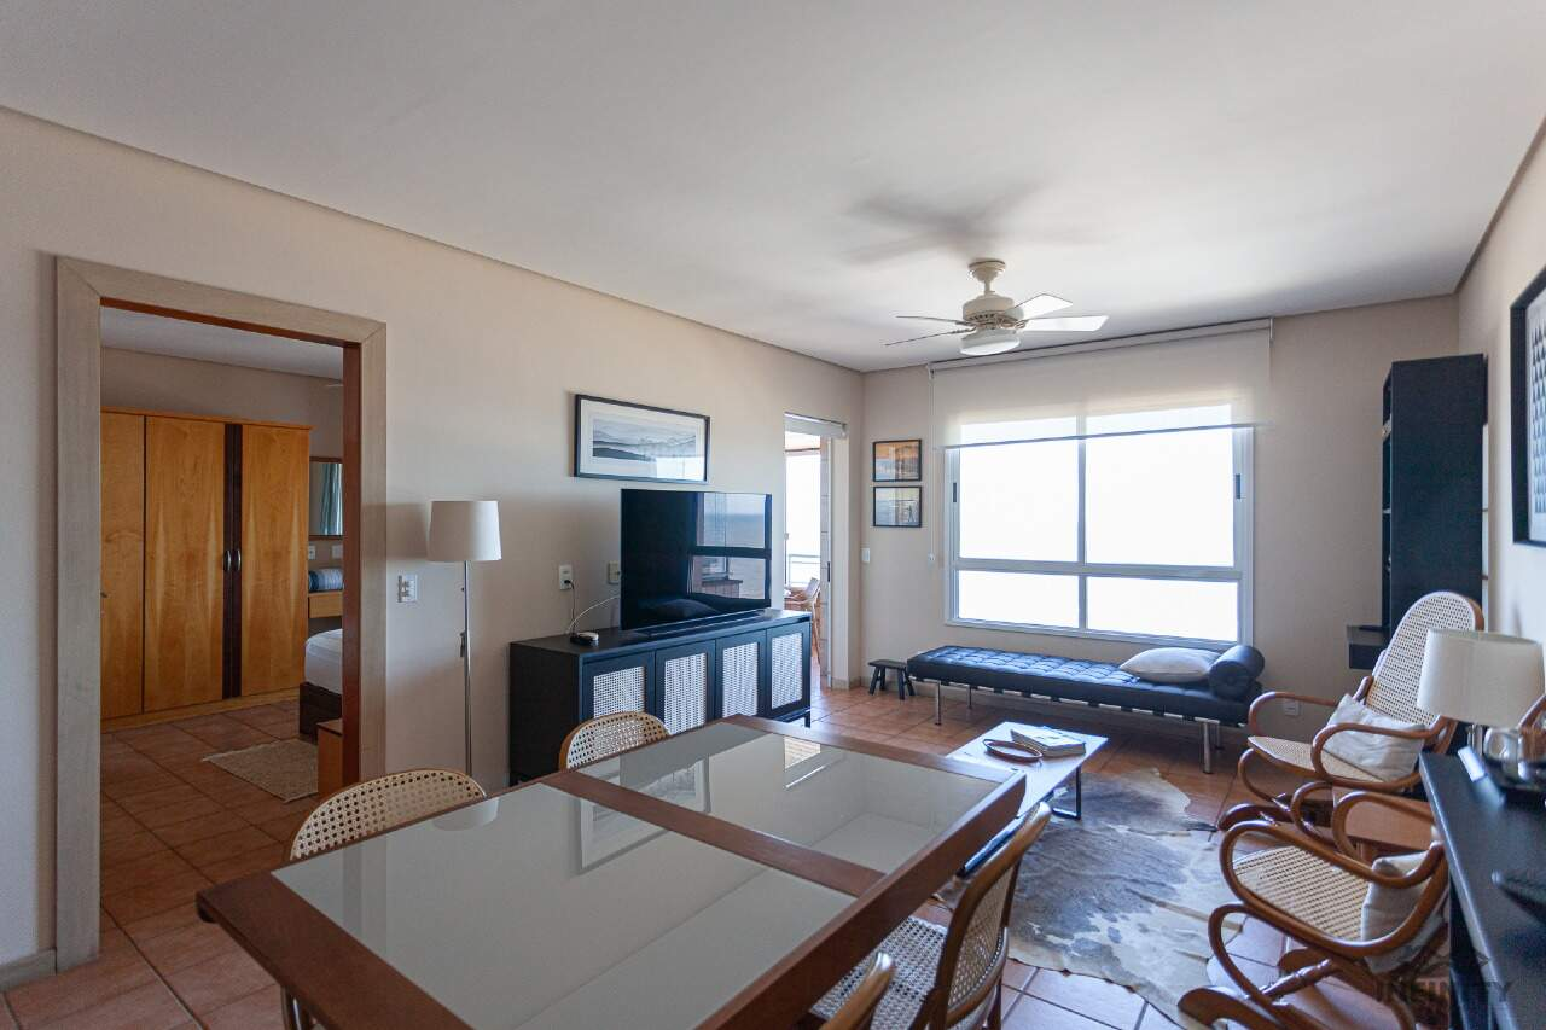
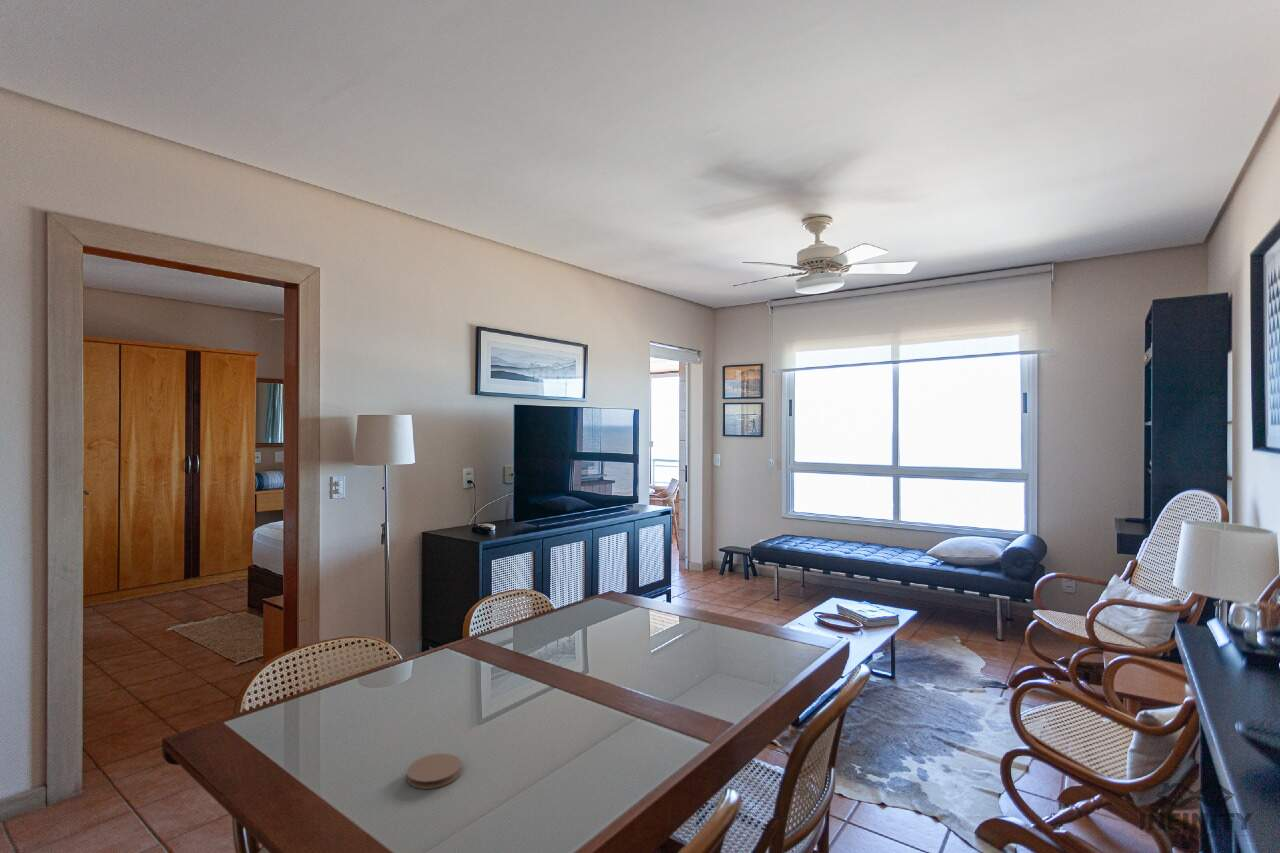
+ coaster [406,753,462,790]
